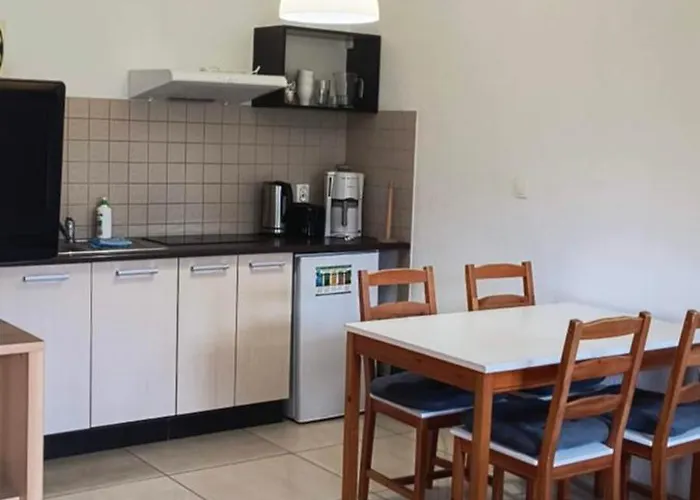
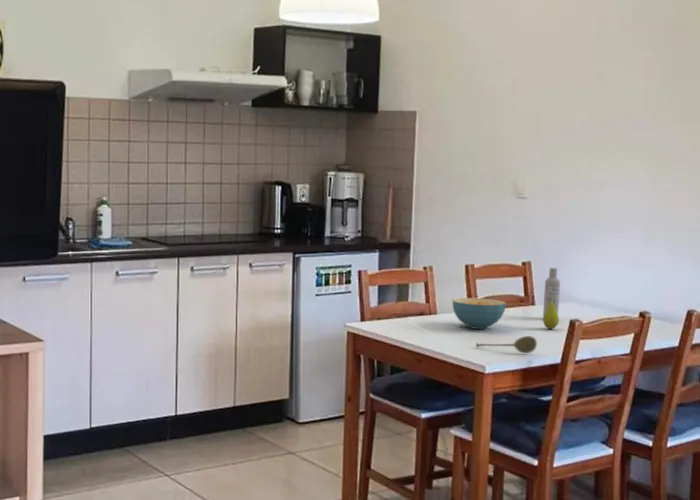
+ cereal bowl [451,297,507,330]
+ bottle [542,267,561,318]
+ soupspoon [475,335,538,354]
+ fruit [542,297,560,330]
